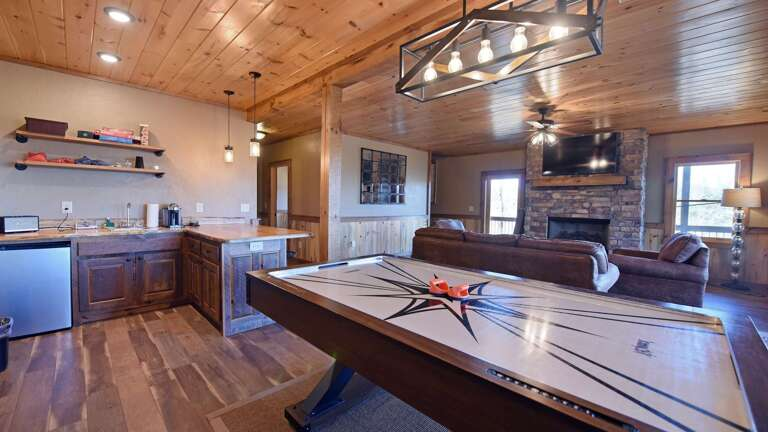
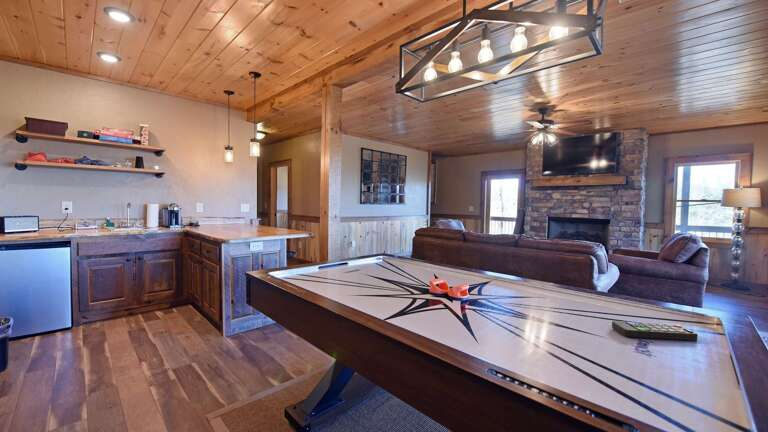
+ remote control [611,320,699,342]
